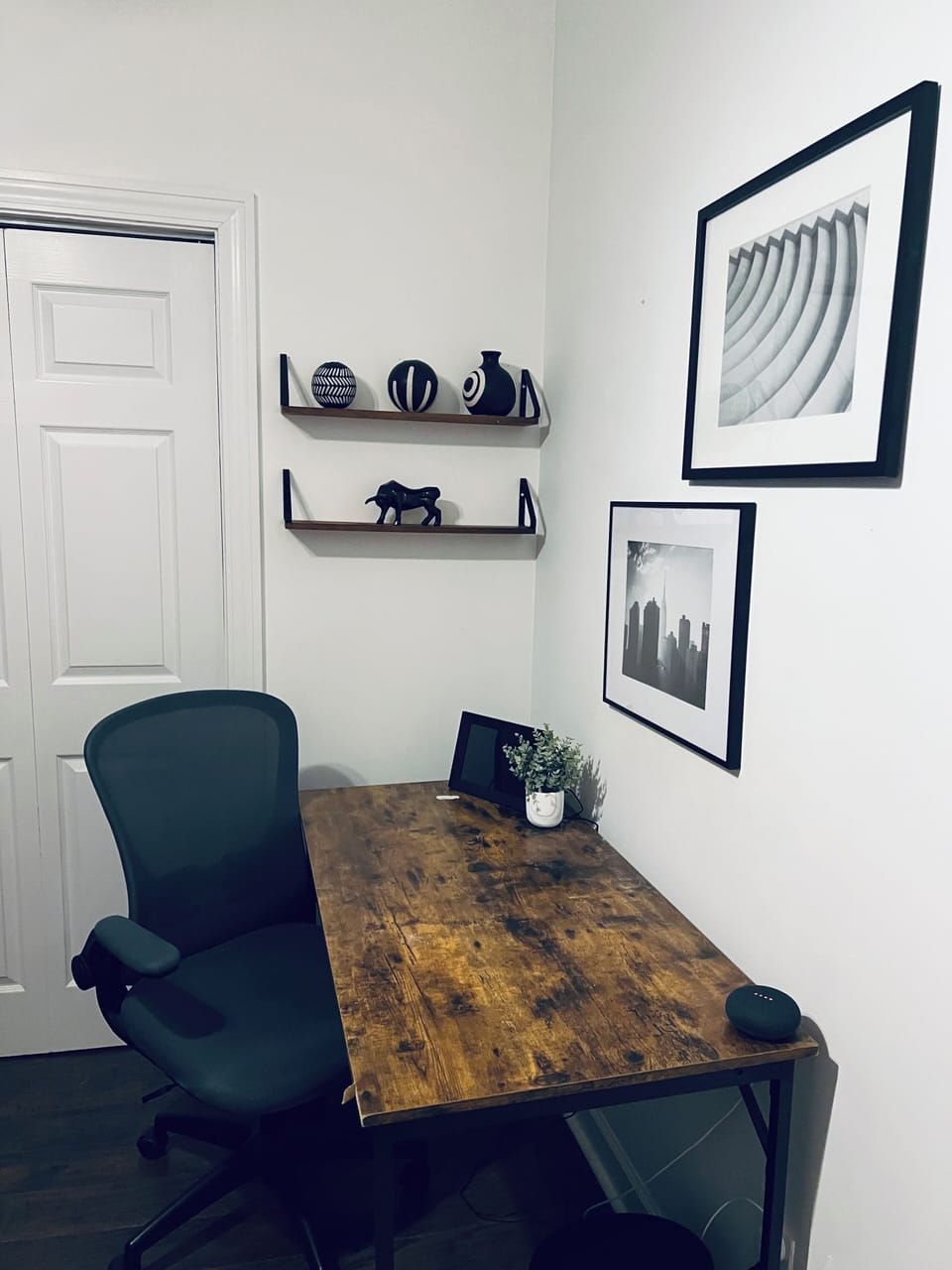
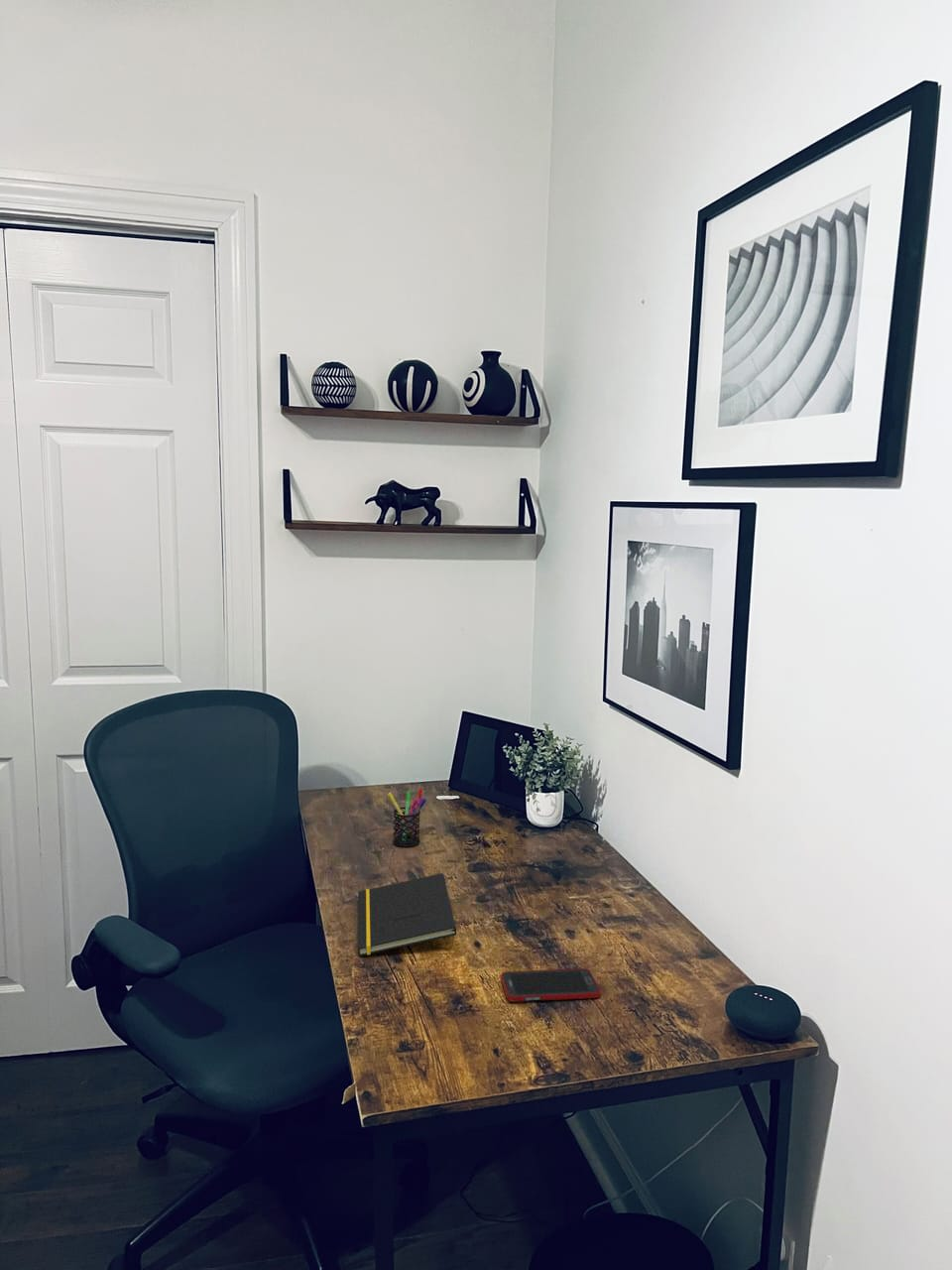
+ pen holder [387,787,427,848]
+ notepad [357,872,458,957]
+ cell phone [500,967,602,1002]
